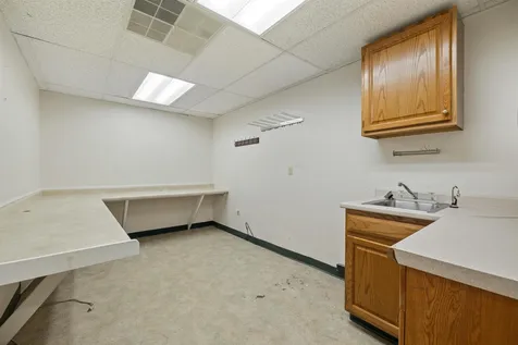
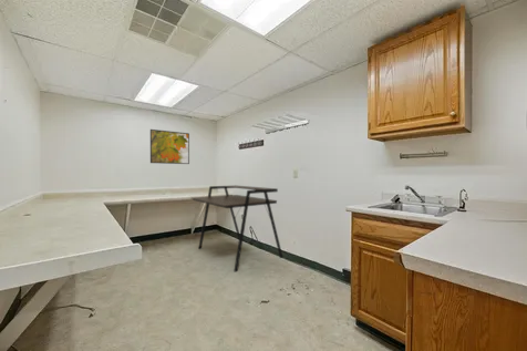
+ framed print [149,128,190,165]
+ desk [190,185,285,272]
